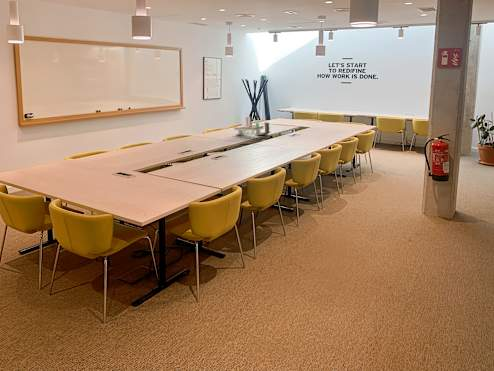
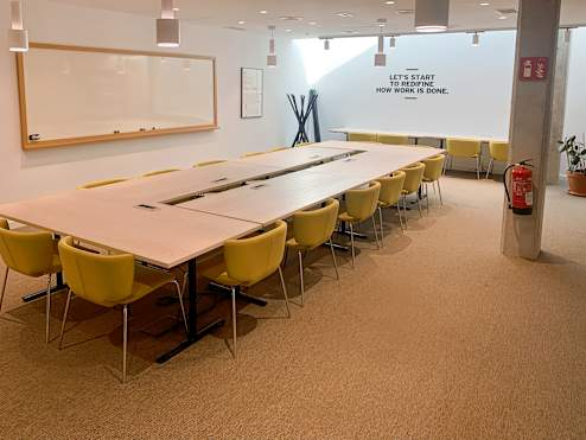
- desk organizer [233,115,271,136]
